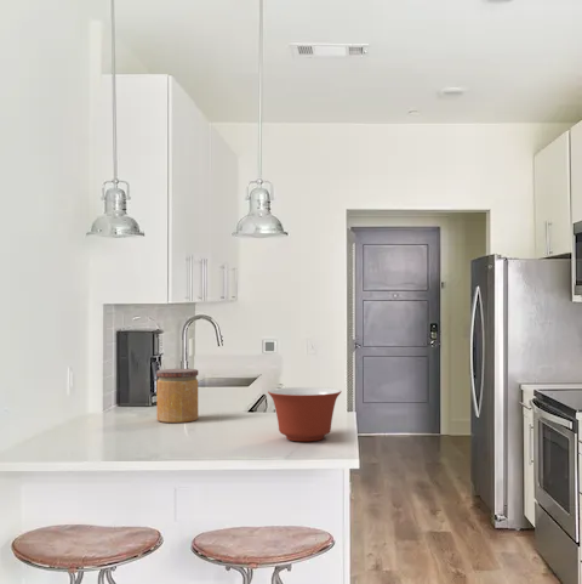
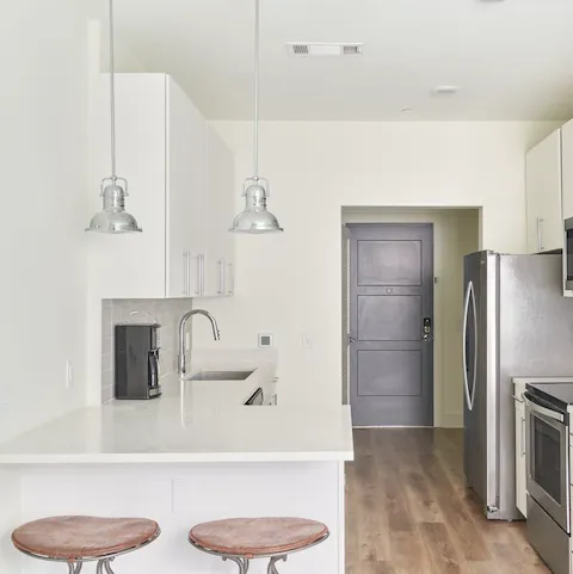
- jar [155,368,199,424]
- mixing bowl [267,386,342,442]
